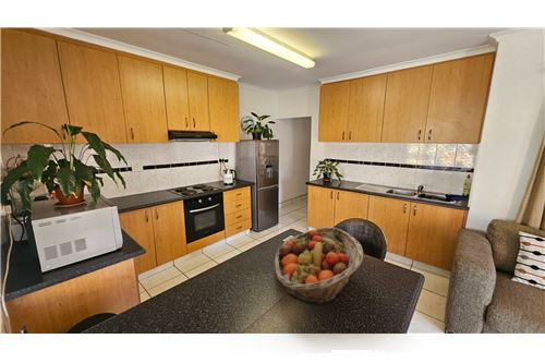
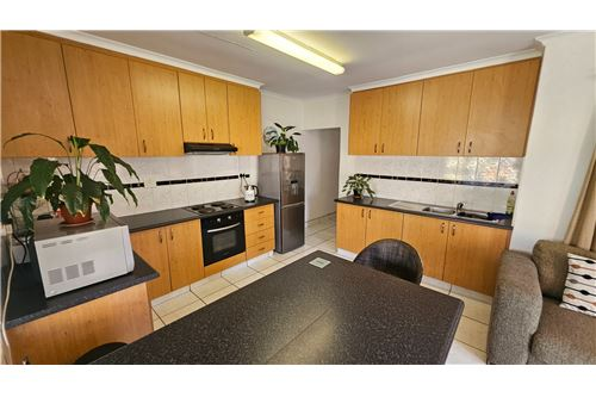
- fruit basket [274,226,364,306]
